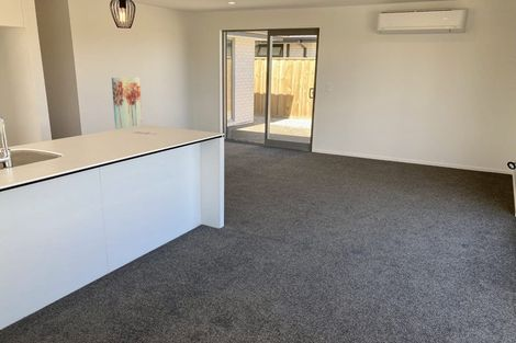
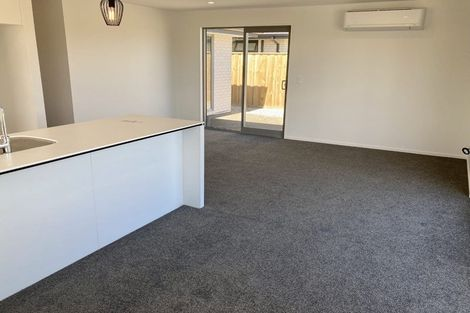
- wall art [111,77,143,130]
